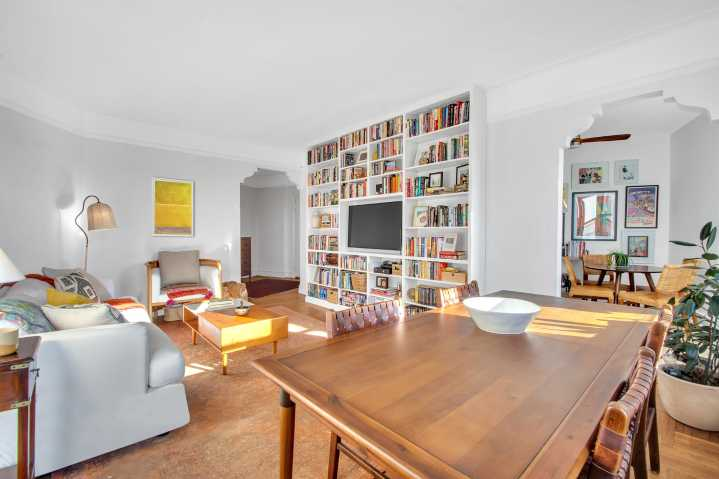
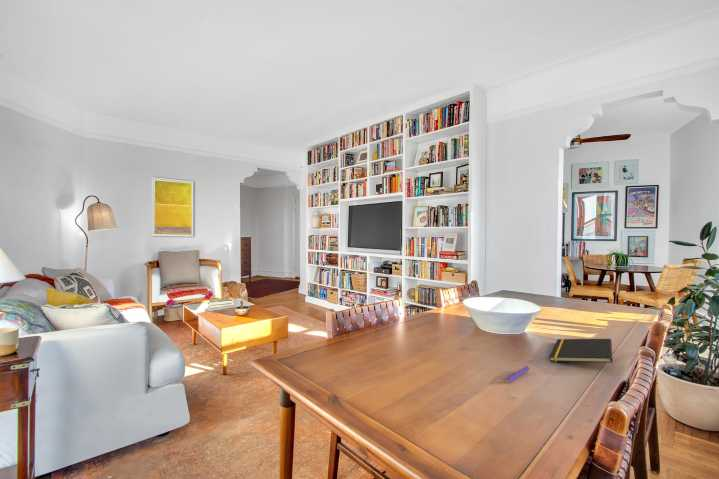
+ pen [505,365,530,383]
+ notepad [549,338,614,364]
